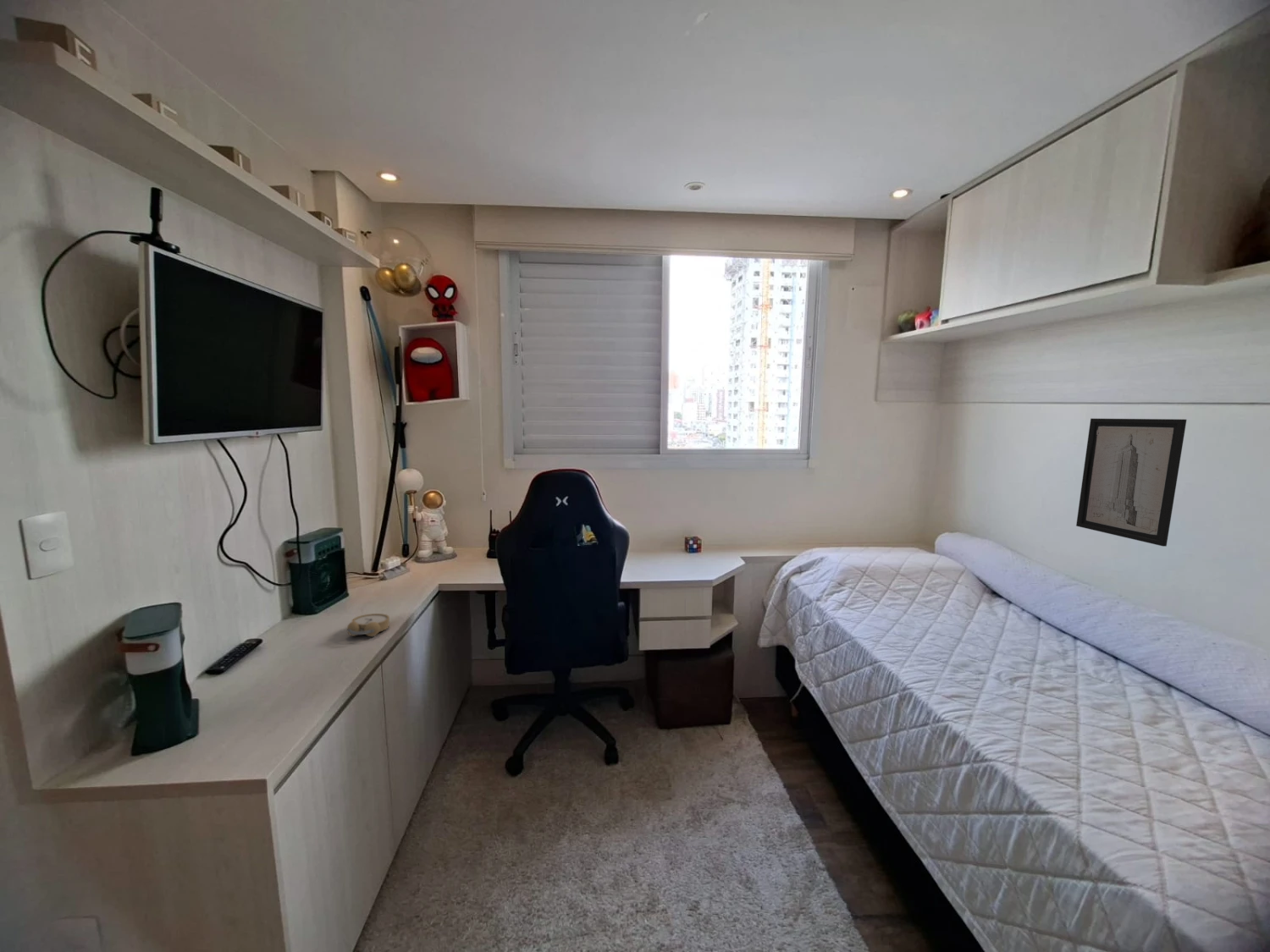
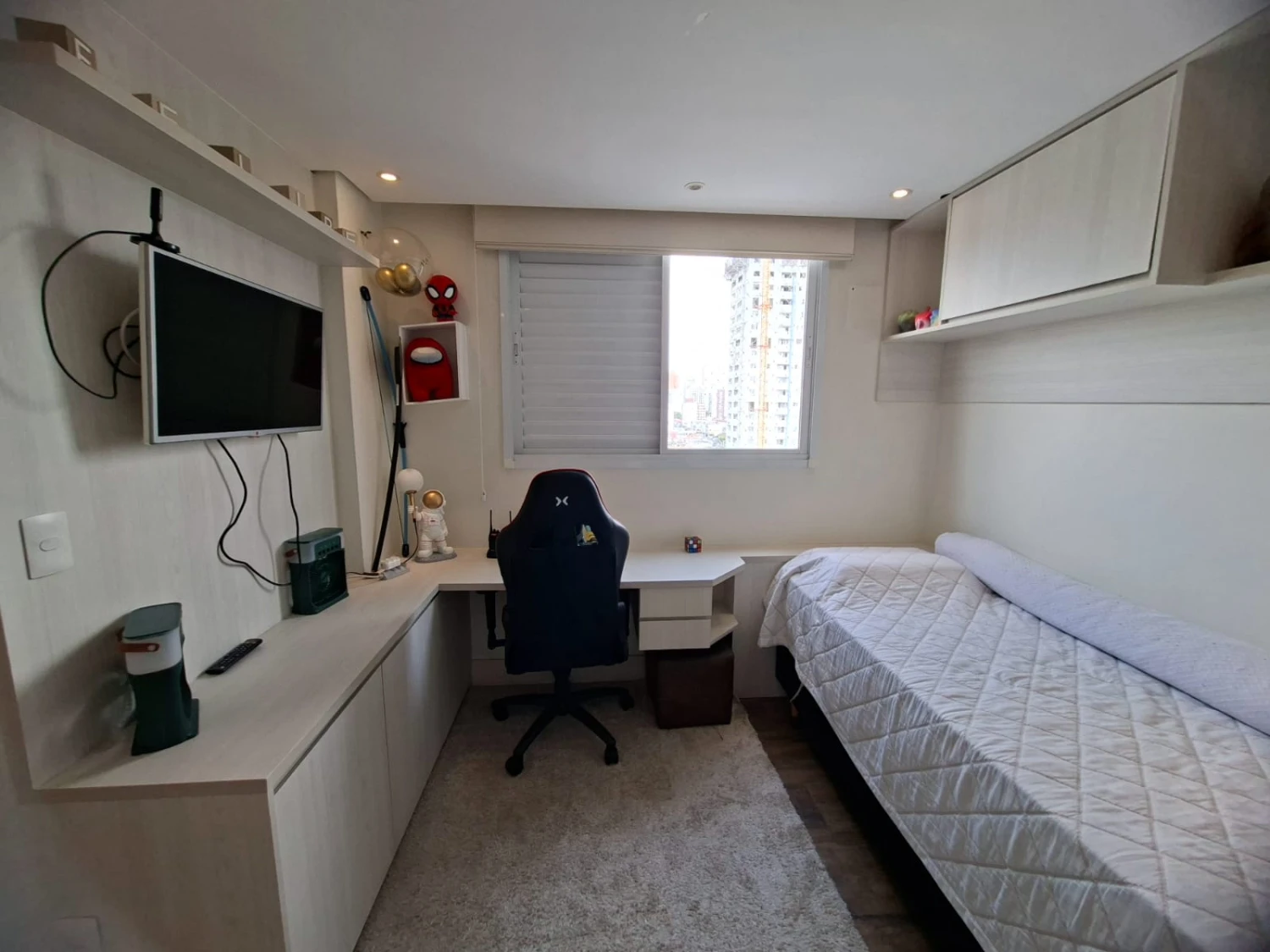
- alarm clock [346,613,390,637]
- wall art [1075,418,1187,548]
